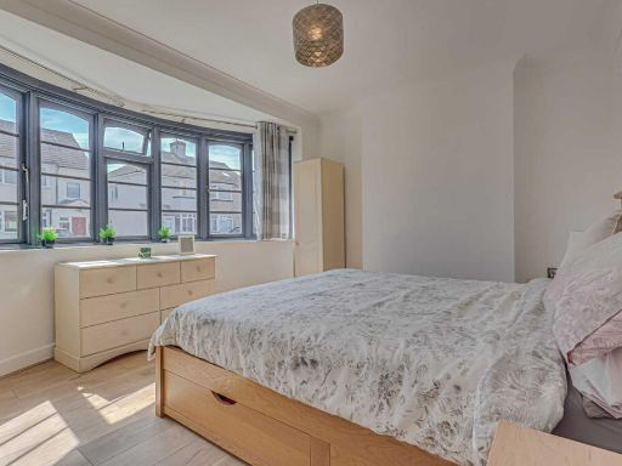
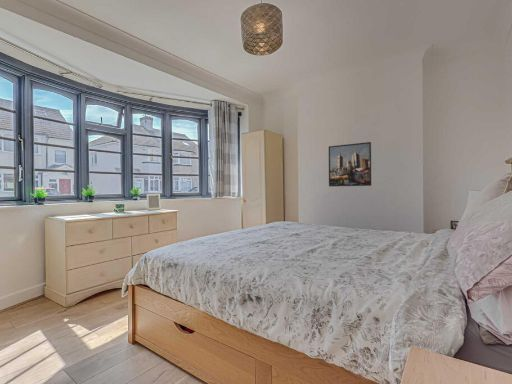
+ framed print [328,141,372,187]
